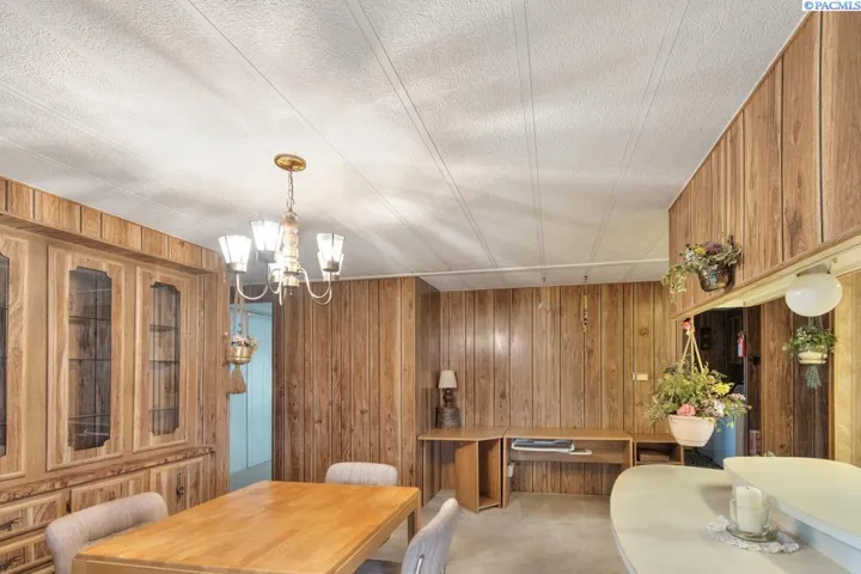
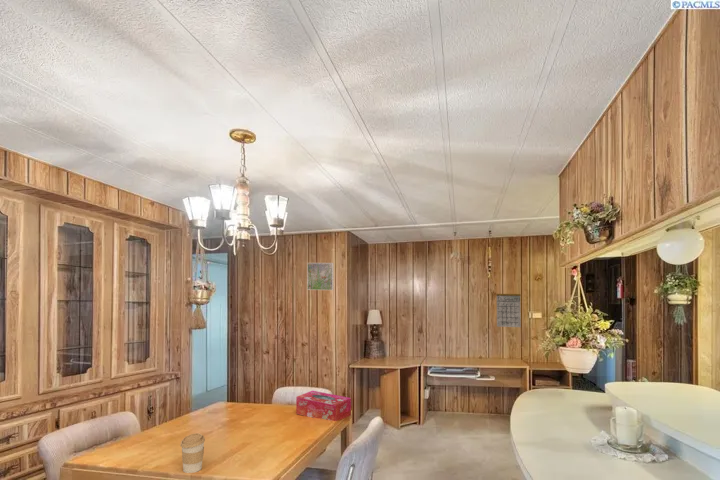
+ coffee cup [179,432,206,474]
+ calendar [495,285,522,328]
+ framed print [306,262,335,291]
+ tissue box [295,390,352,422]
